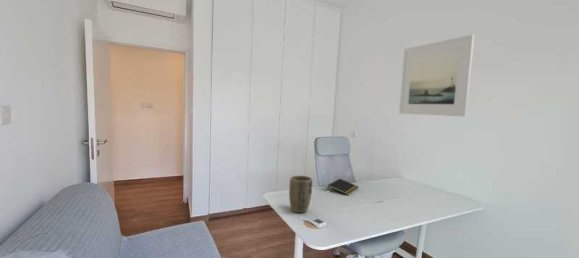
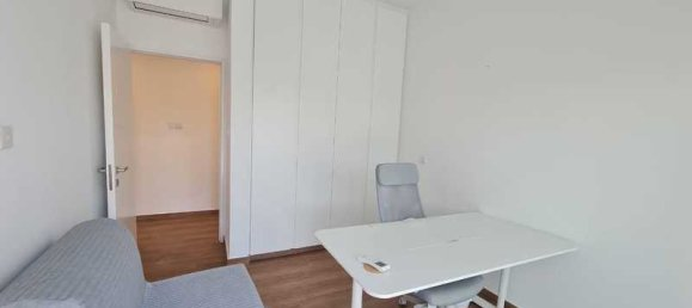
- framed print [398,34,475,117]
- plant pot [288,175,313,214]
- notepad [327,178,360,196]
